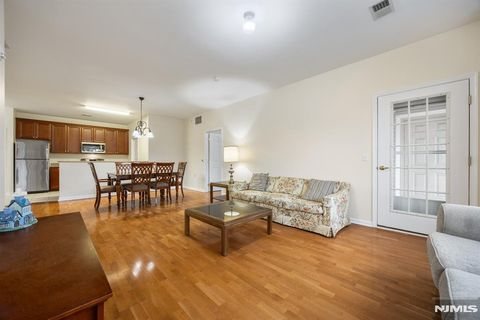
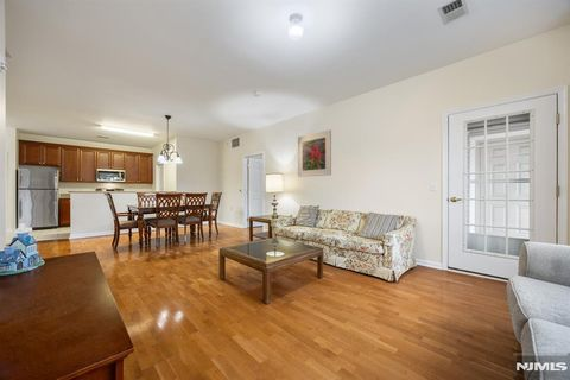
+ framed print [297,128,332,178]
